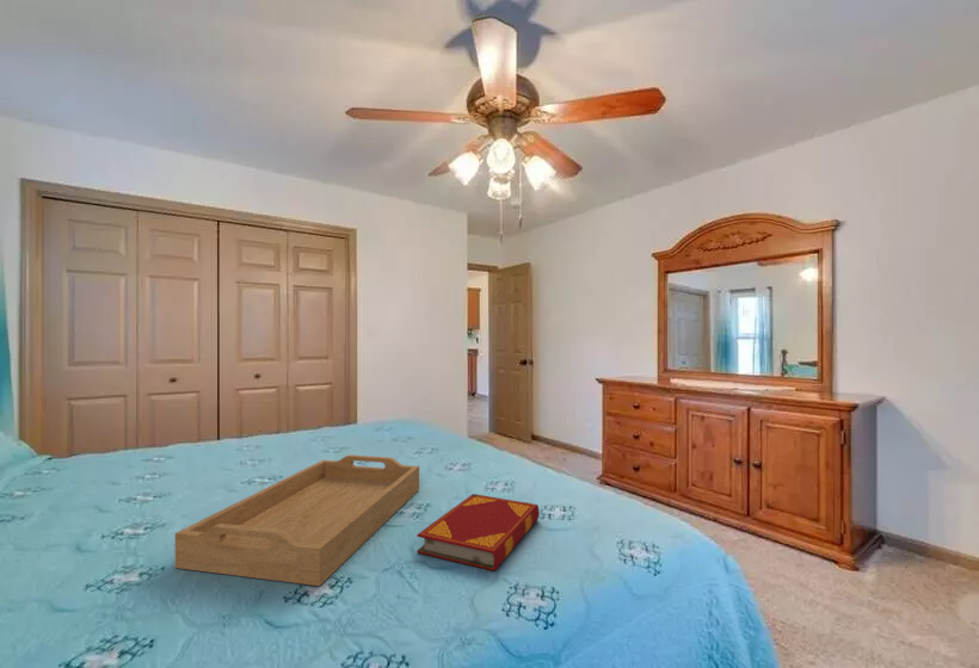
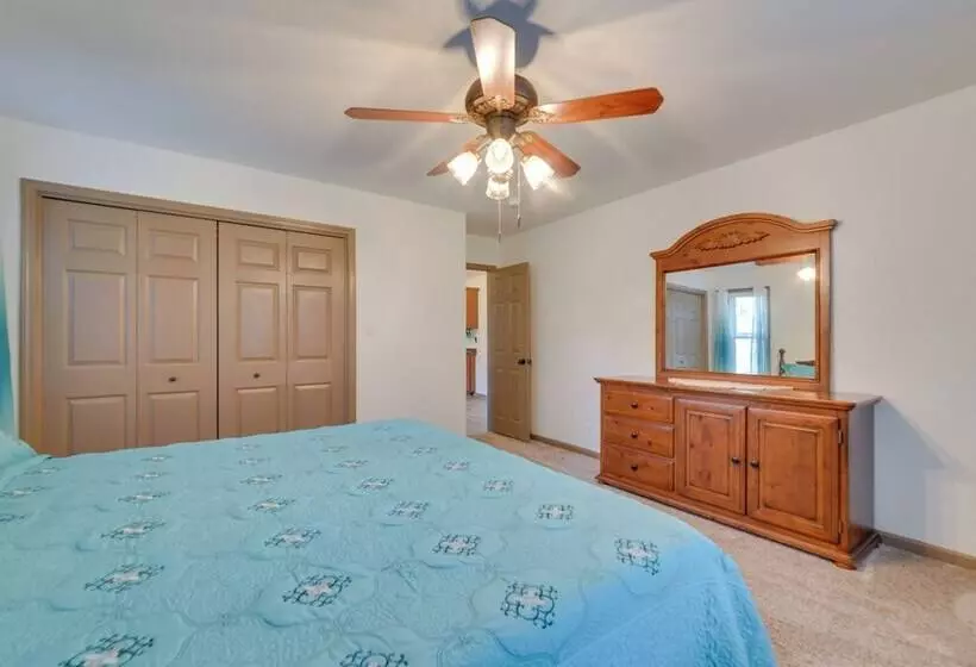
- serving tray [174,453,420,587]
- hardback book [415,493,541,571]
